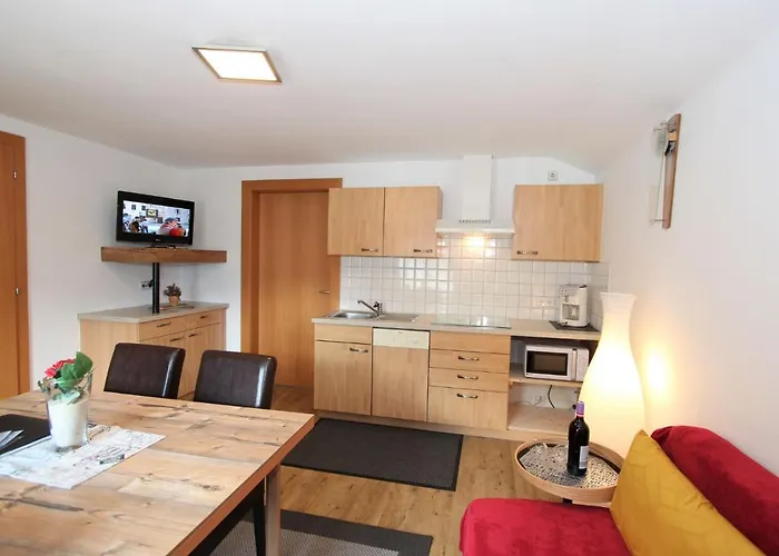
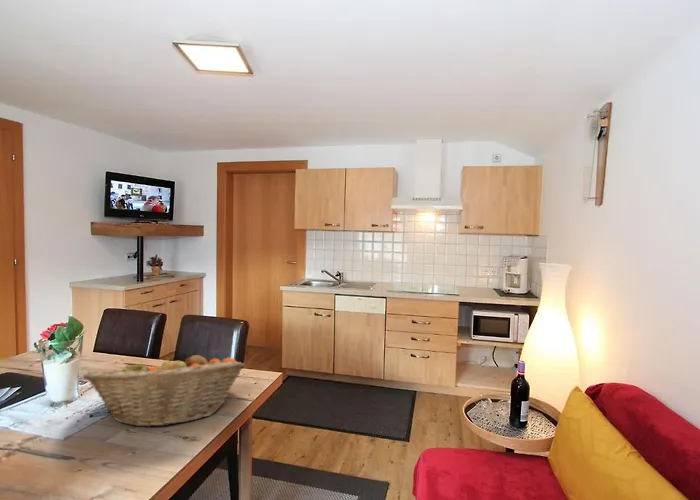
+ fruit basket [82,351,246,428]
